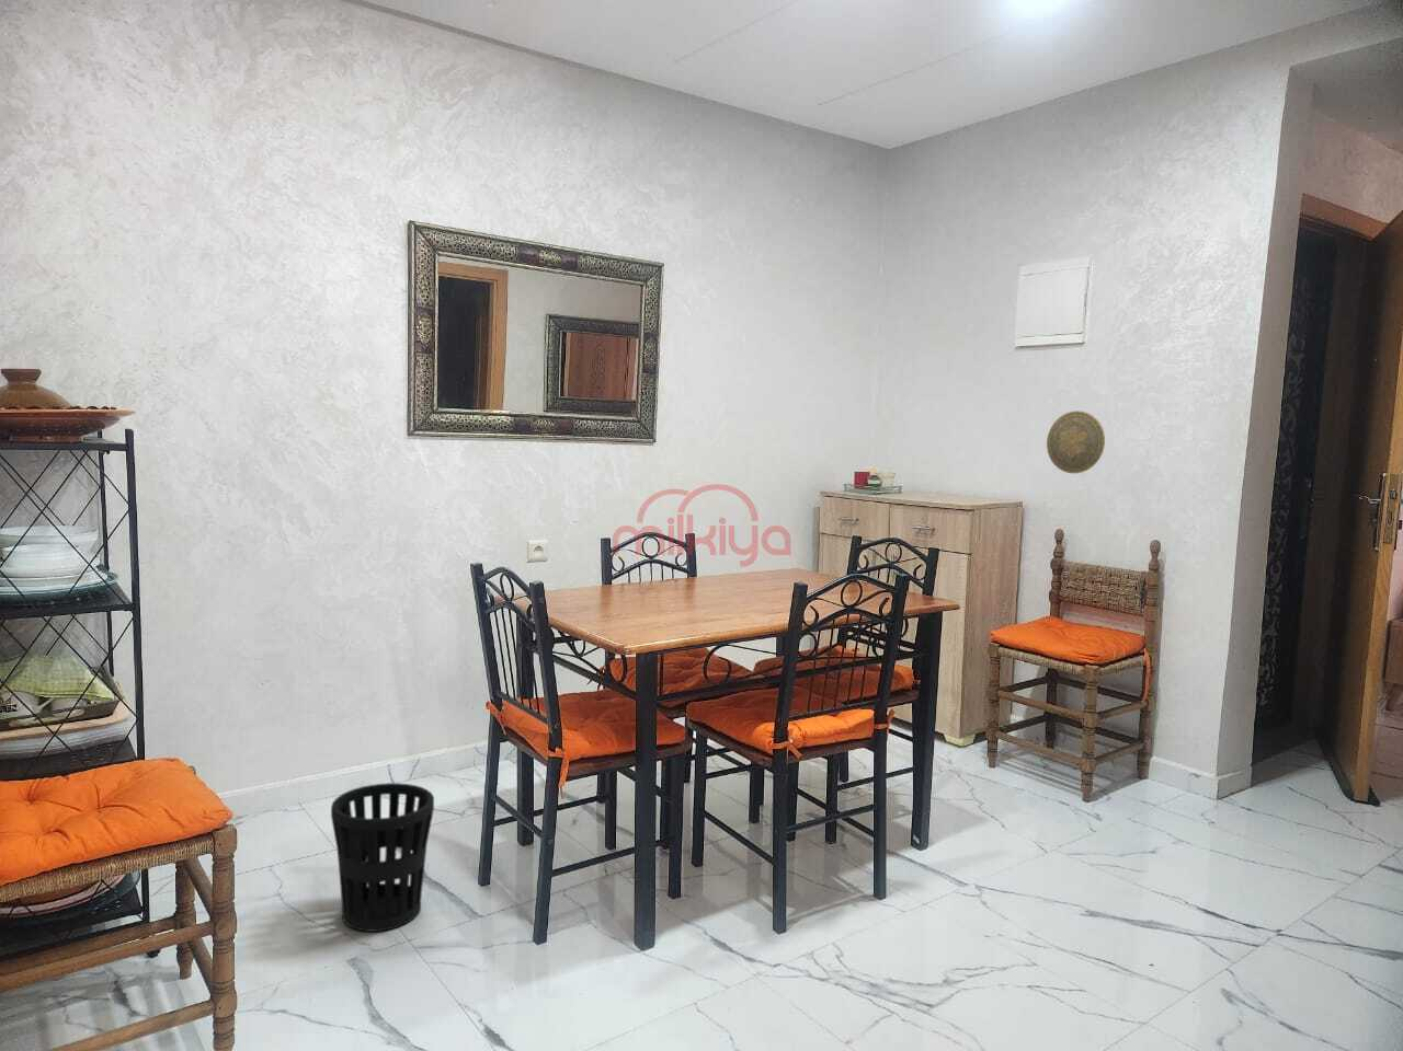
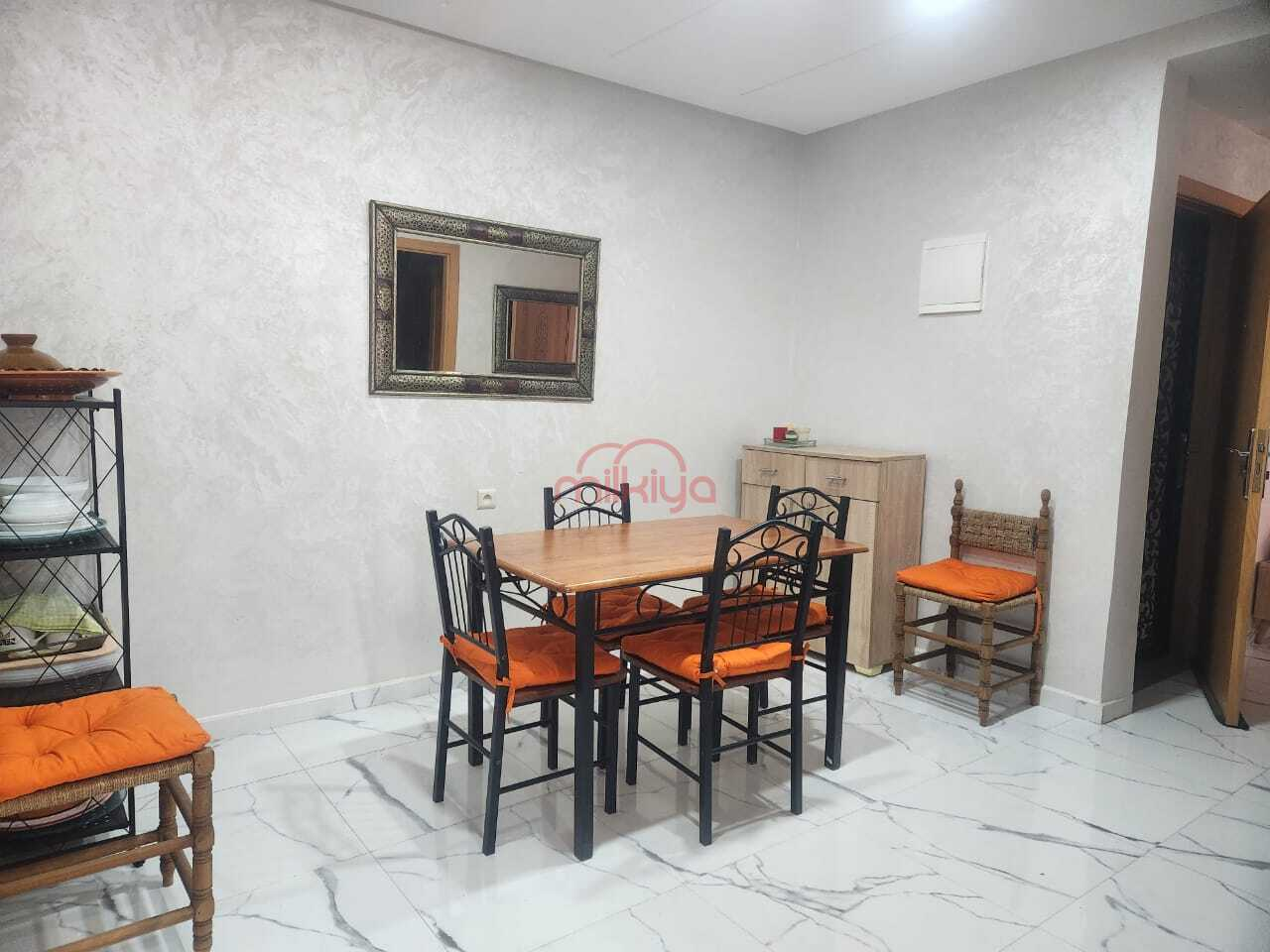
- wastebasket [330,782,435,933]
- decorative plate [1046,410,1106,474]
